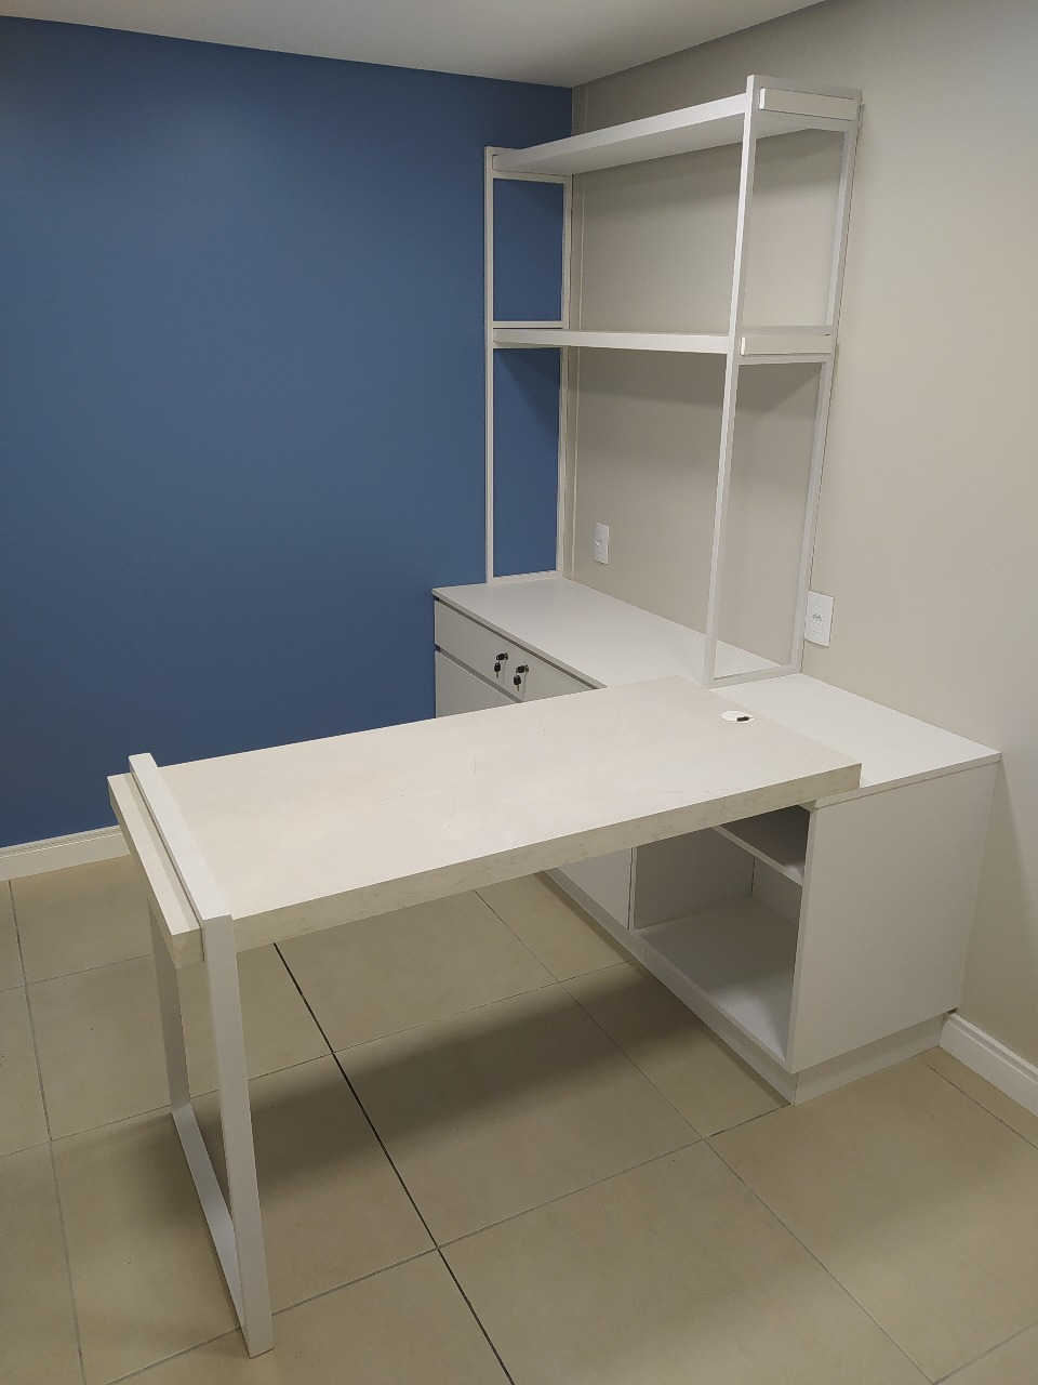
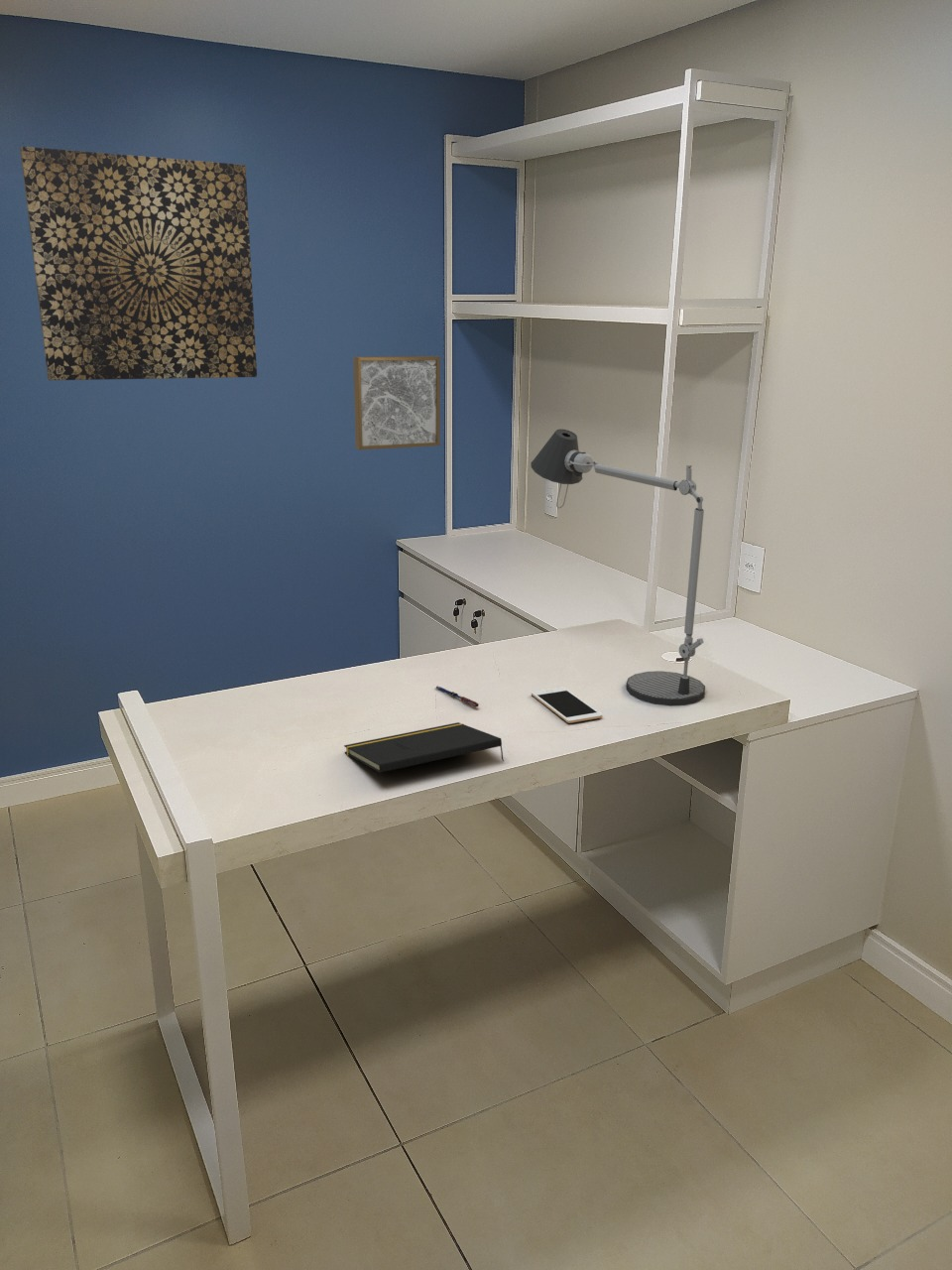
+ notepad [343,721,505,774]
+ cell phone [531,687,603,724]
+ desk lamp [530,429,706,707]
+ wall art [19,145,258,381]
+ wall art [352,355,441,450]
+ pen [433,686,480,707]
